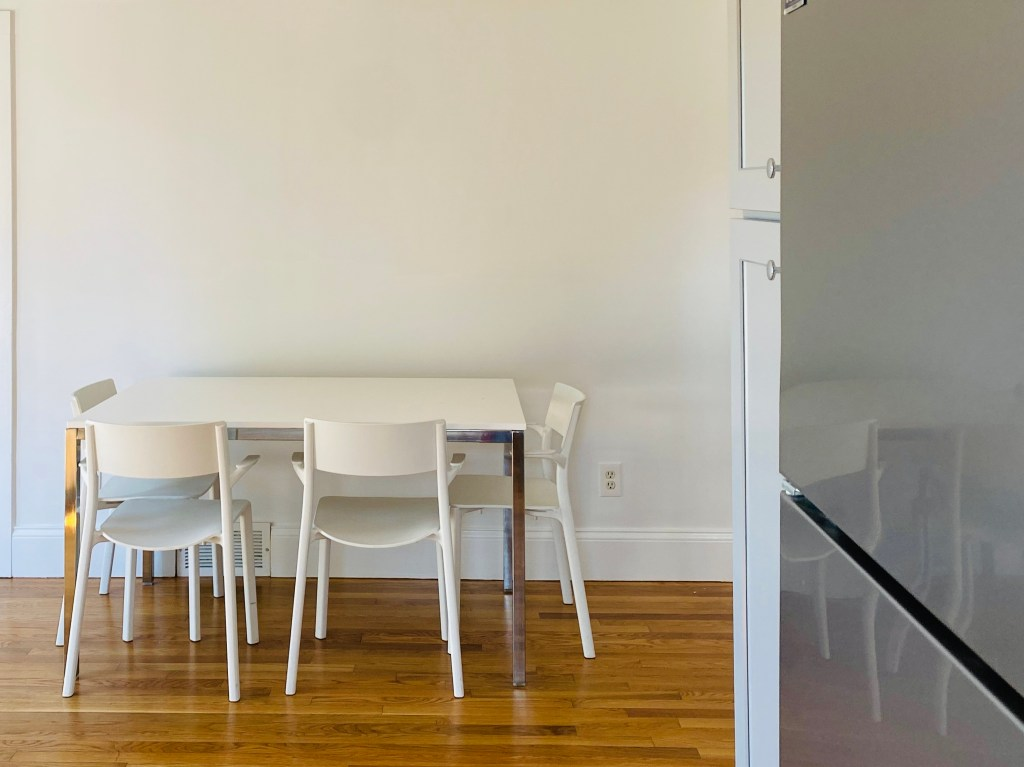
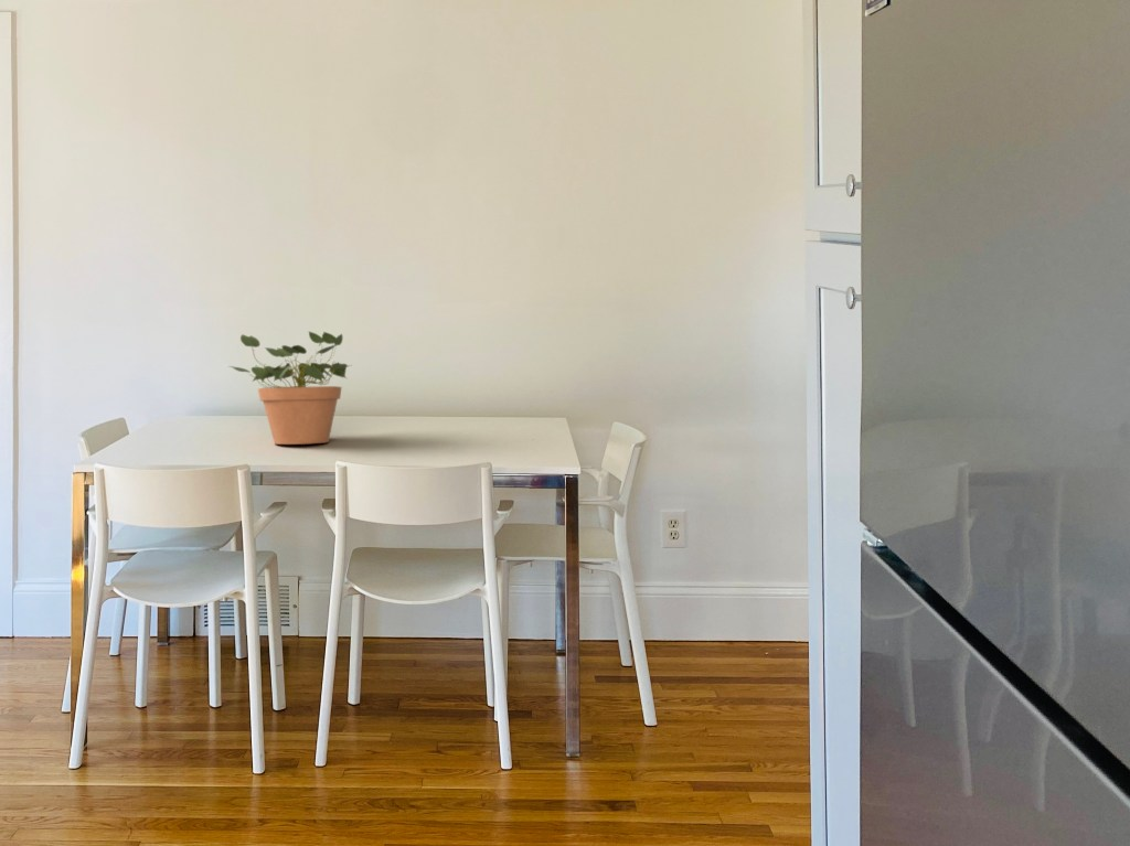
+ potted plant [228,330,352,446]
